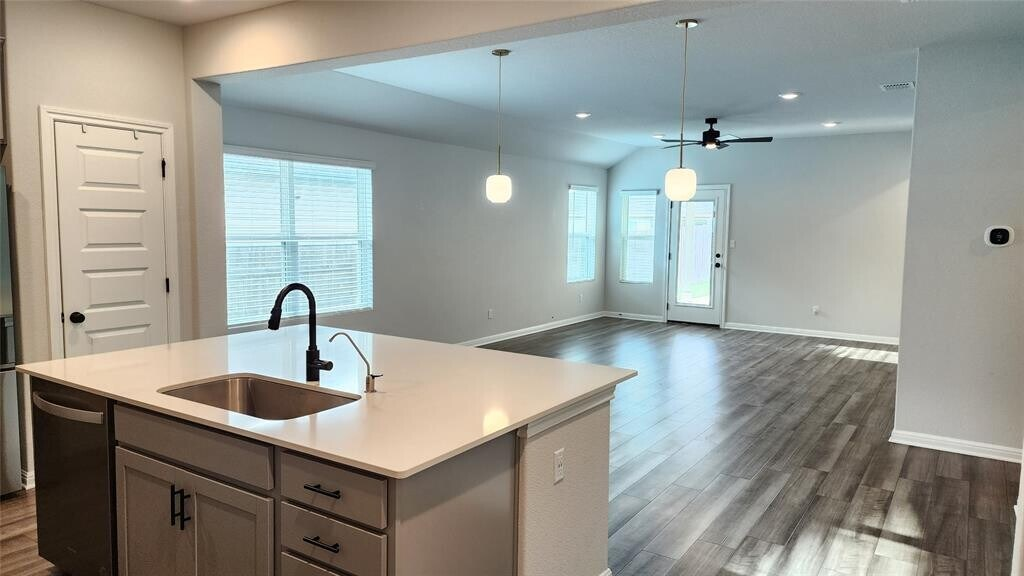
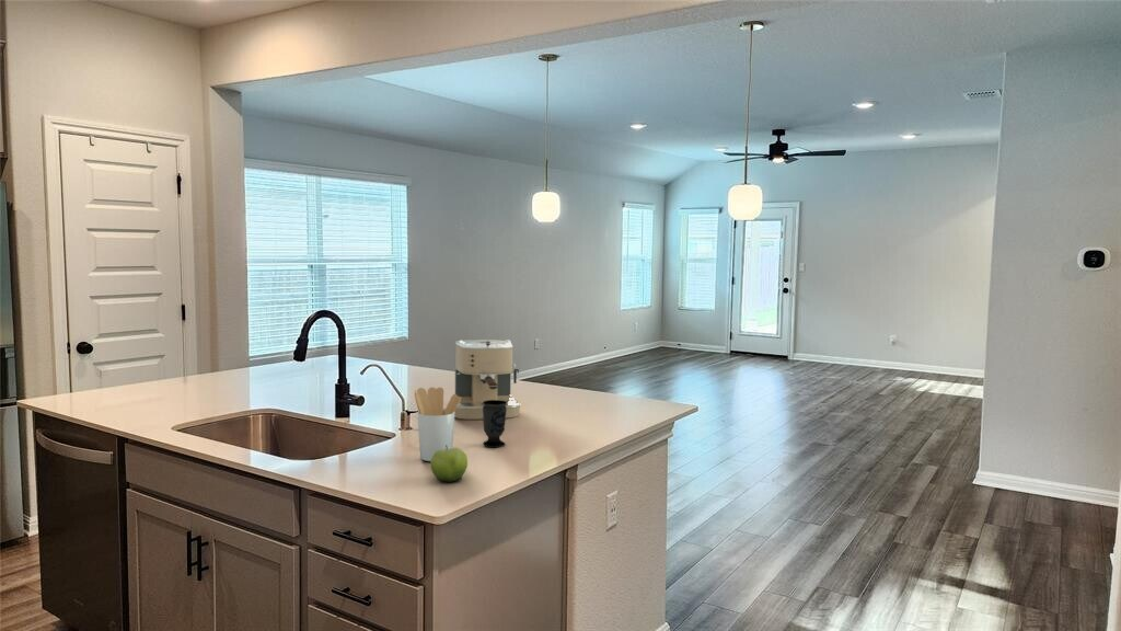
+ coffee maker [454,339,522,420]
+ cup [482,400,507,448]
+ utensil holder [414,387,461,462]
+ fruit [429,445,469,483]
